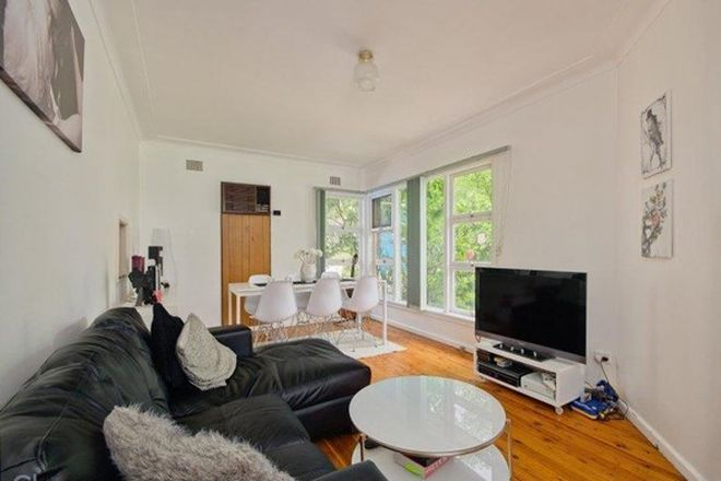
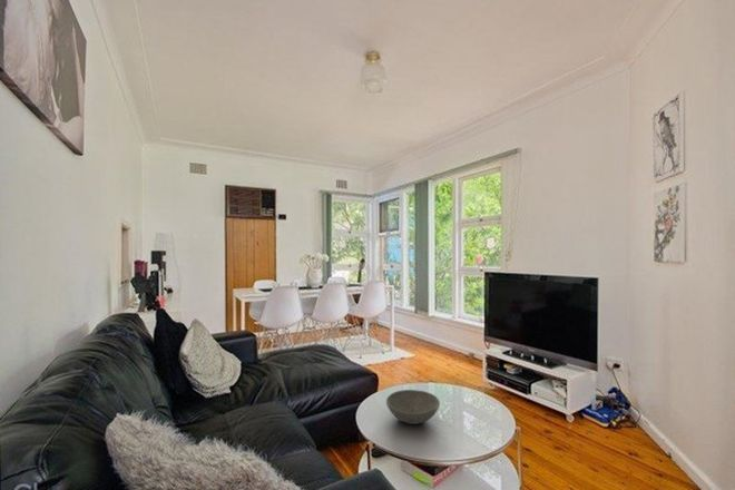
+ bowl [385,389,441,425]
